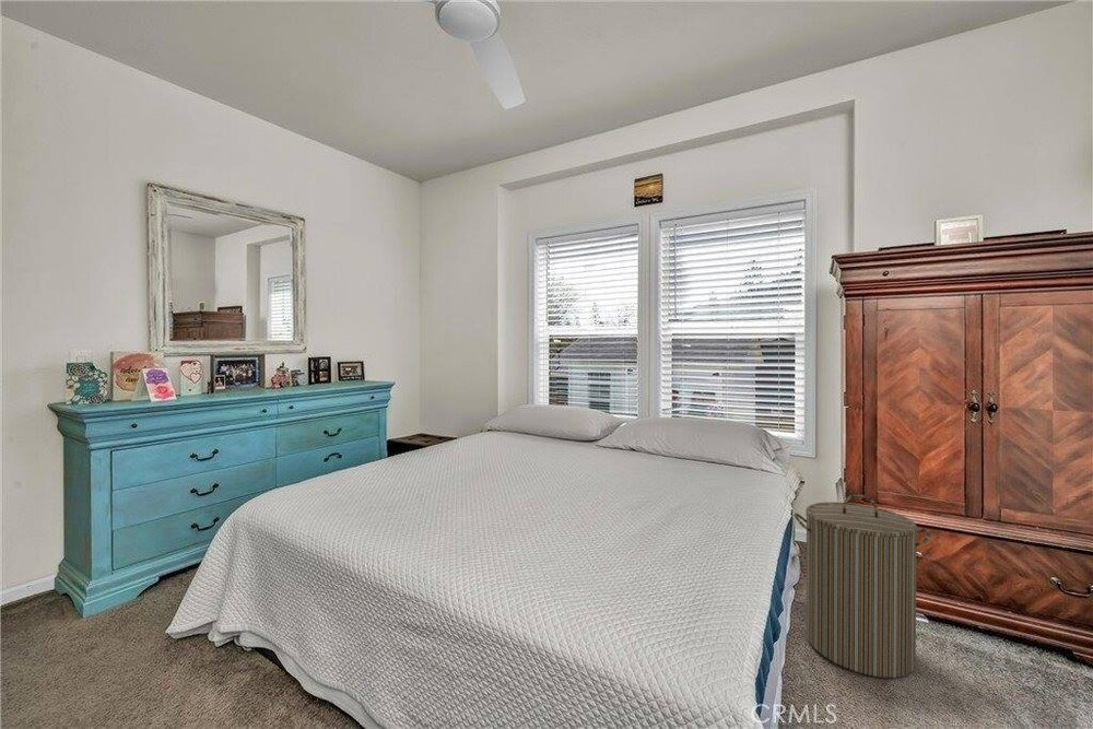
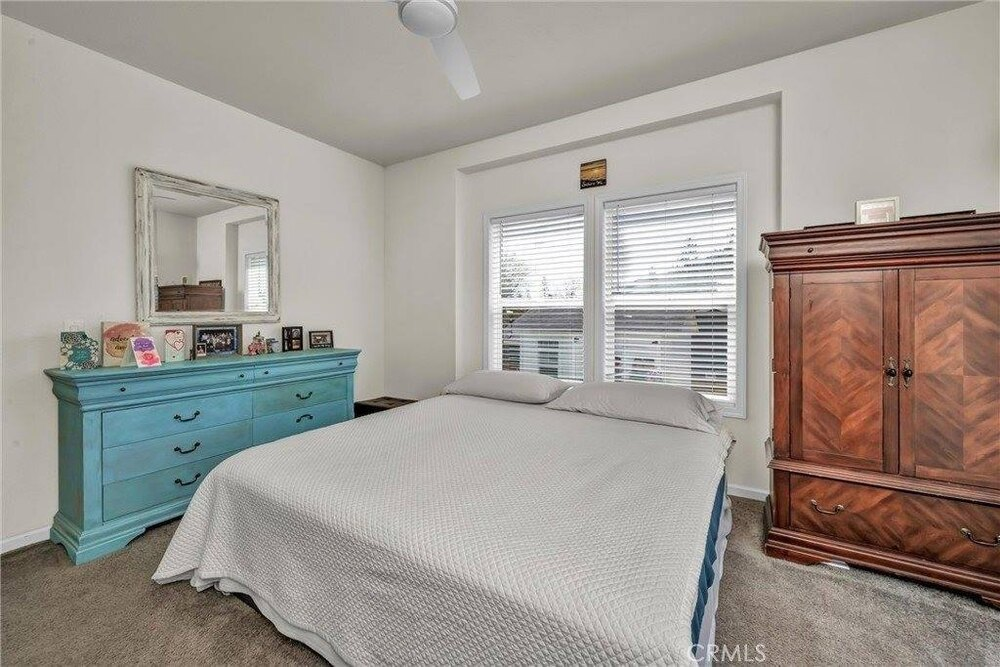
- laundry hamper [792,494,932,679]
